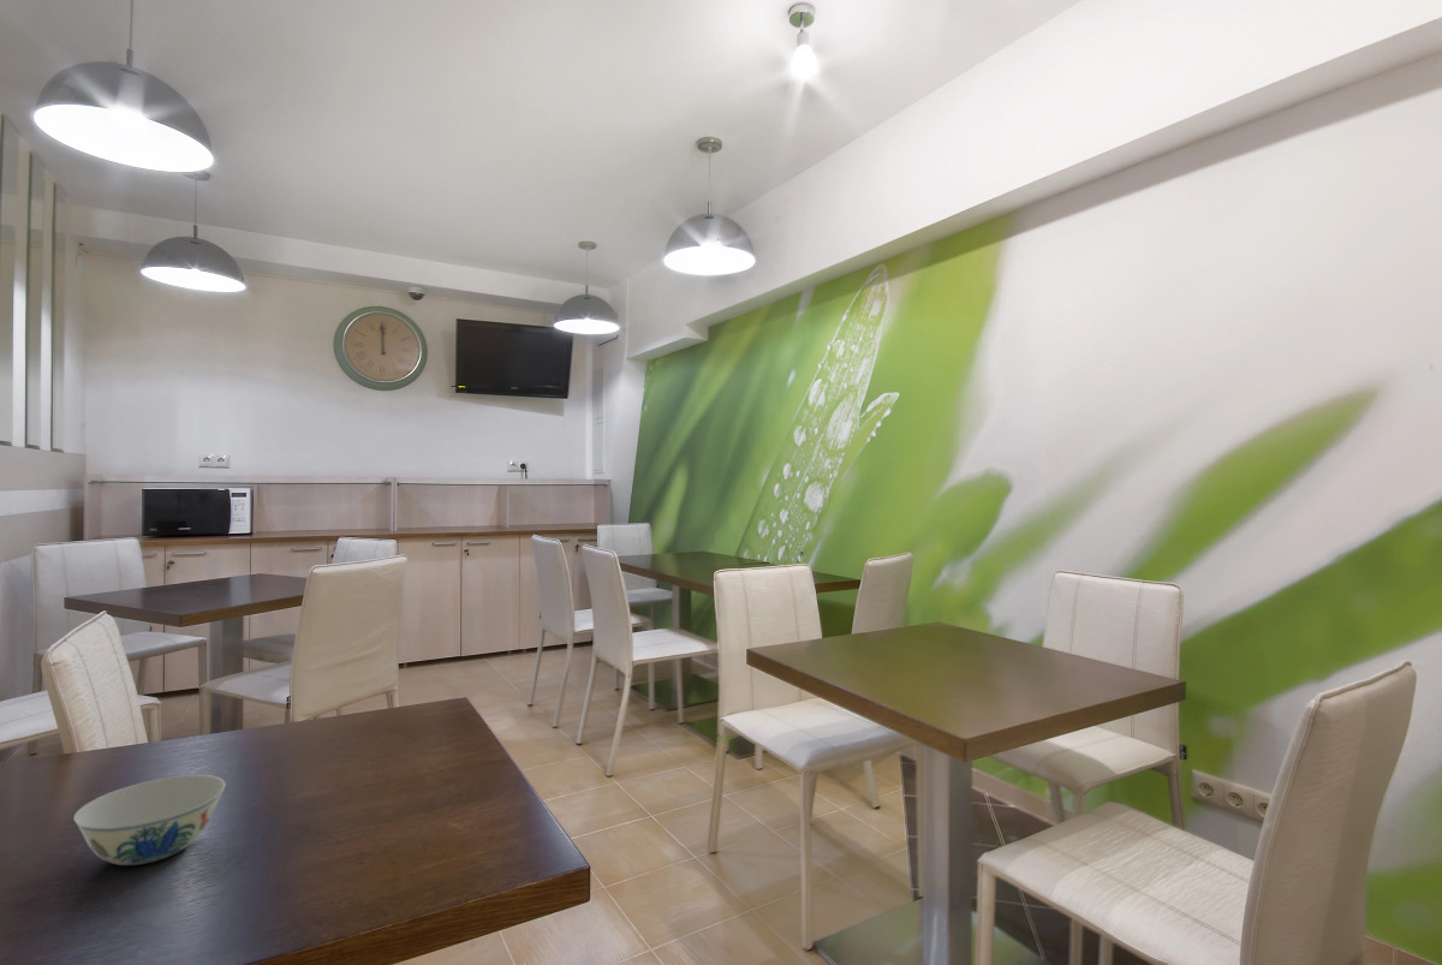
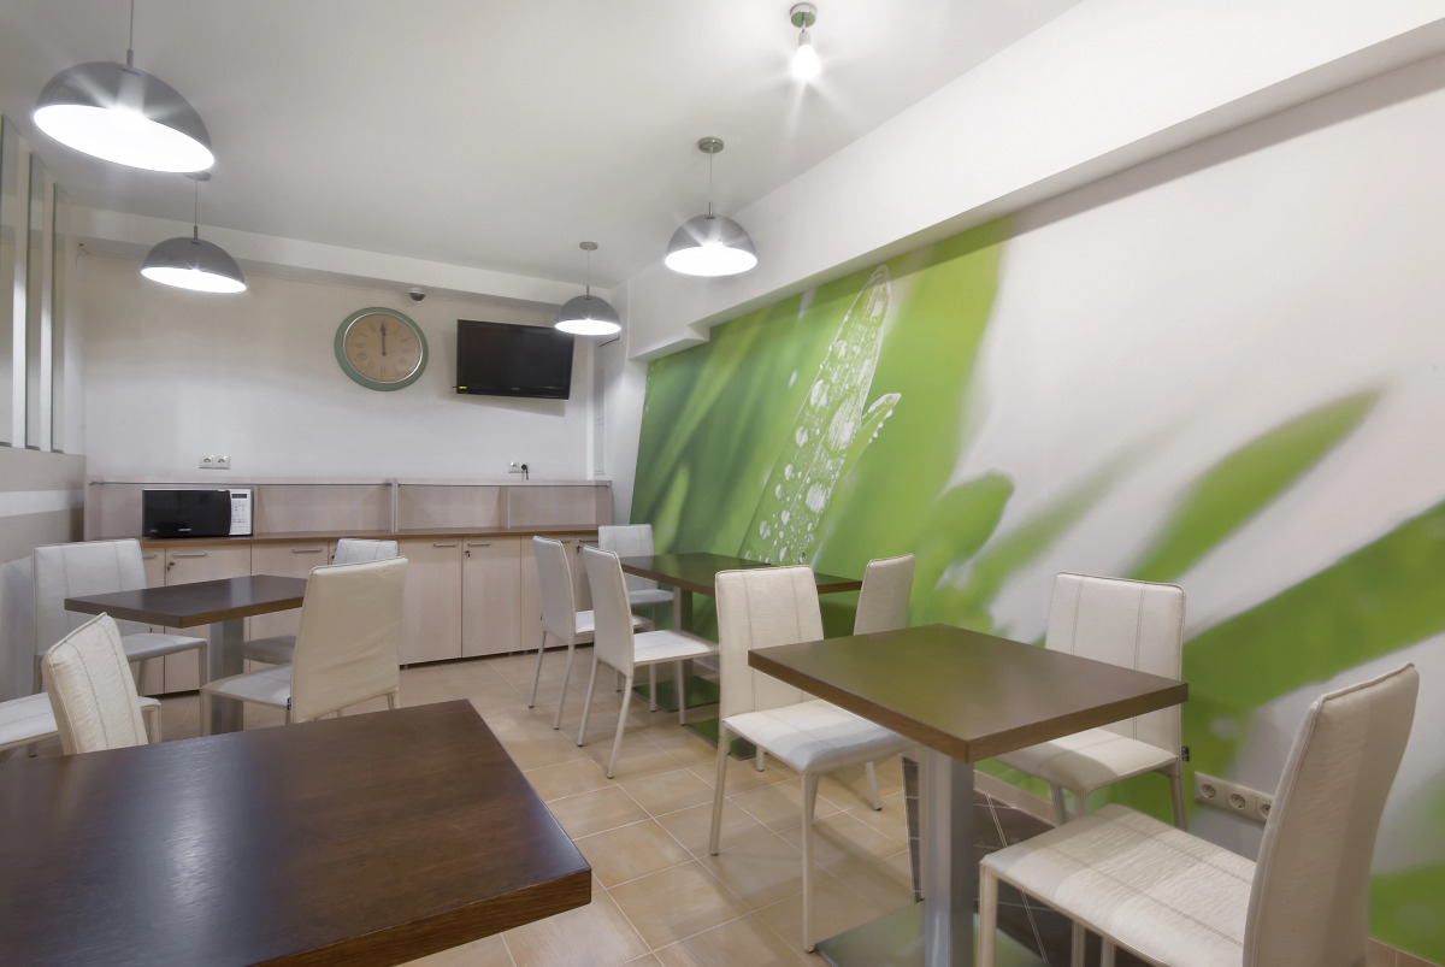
- chinaware [73,774,226,866]
